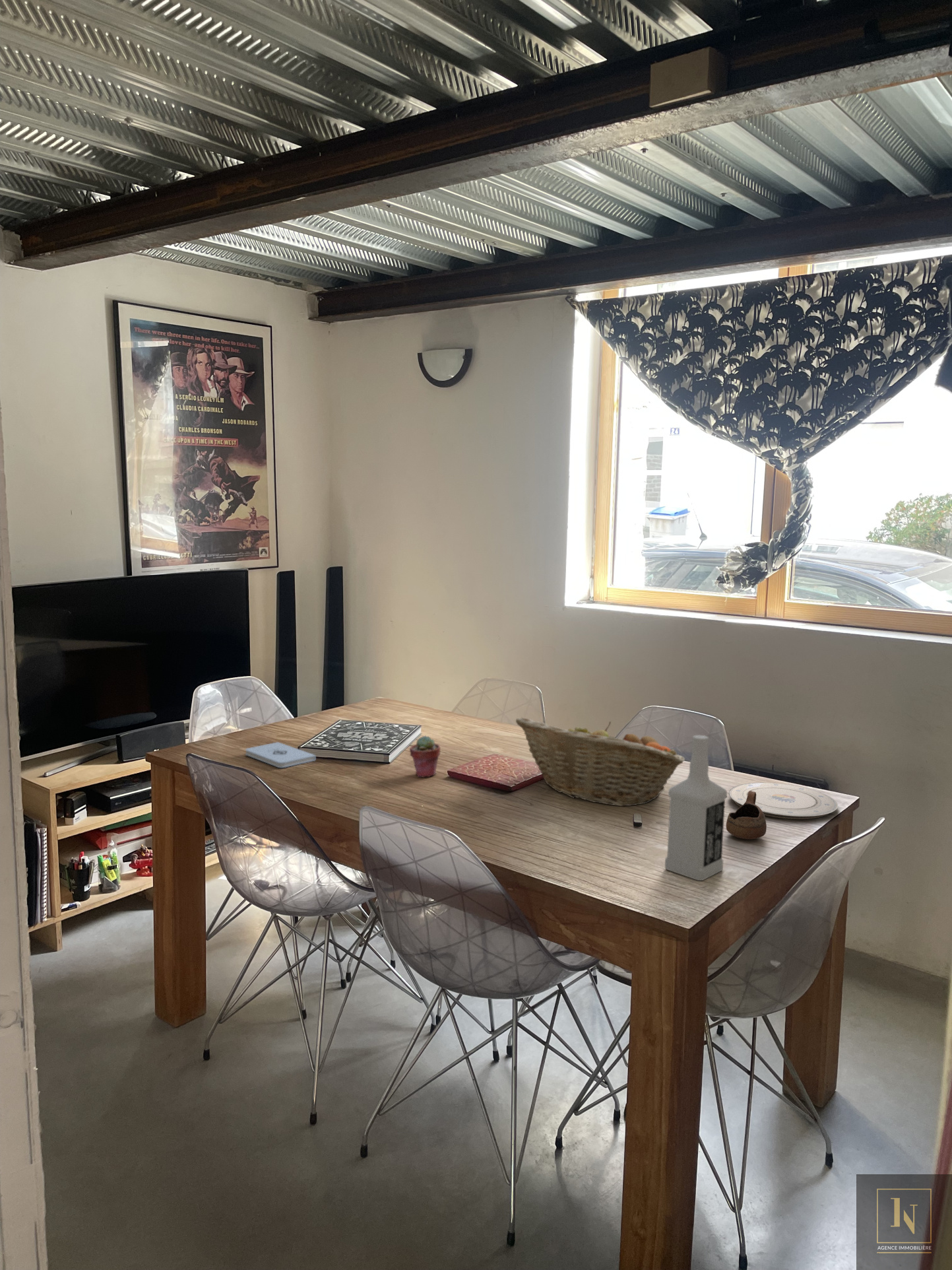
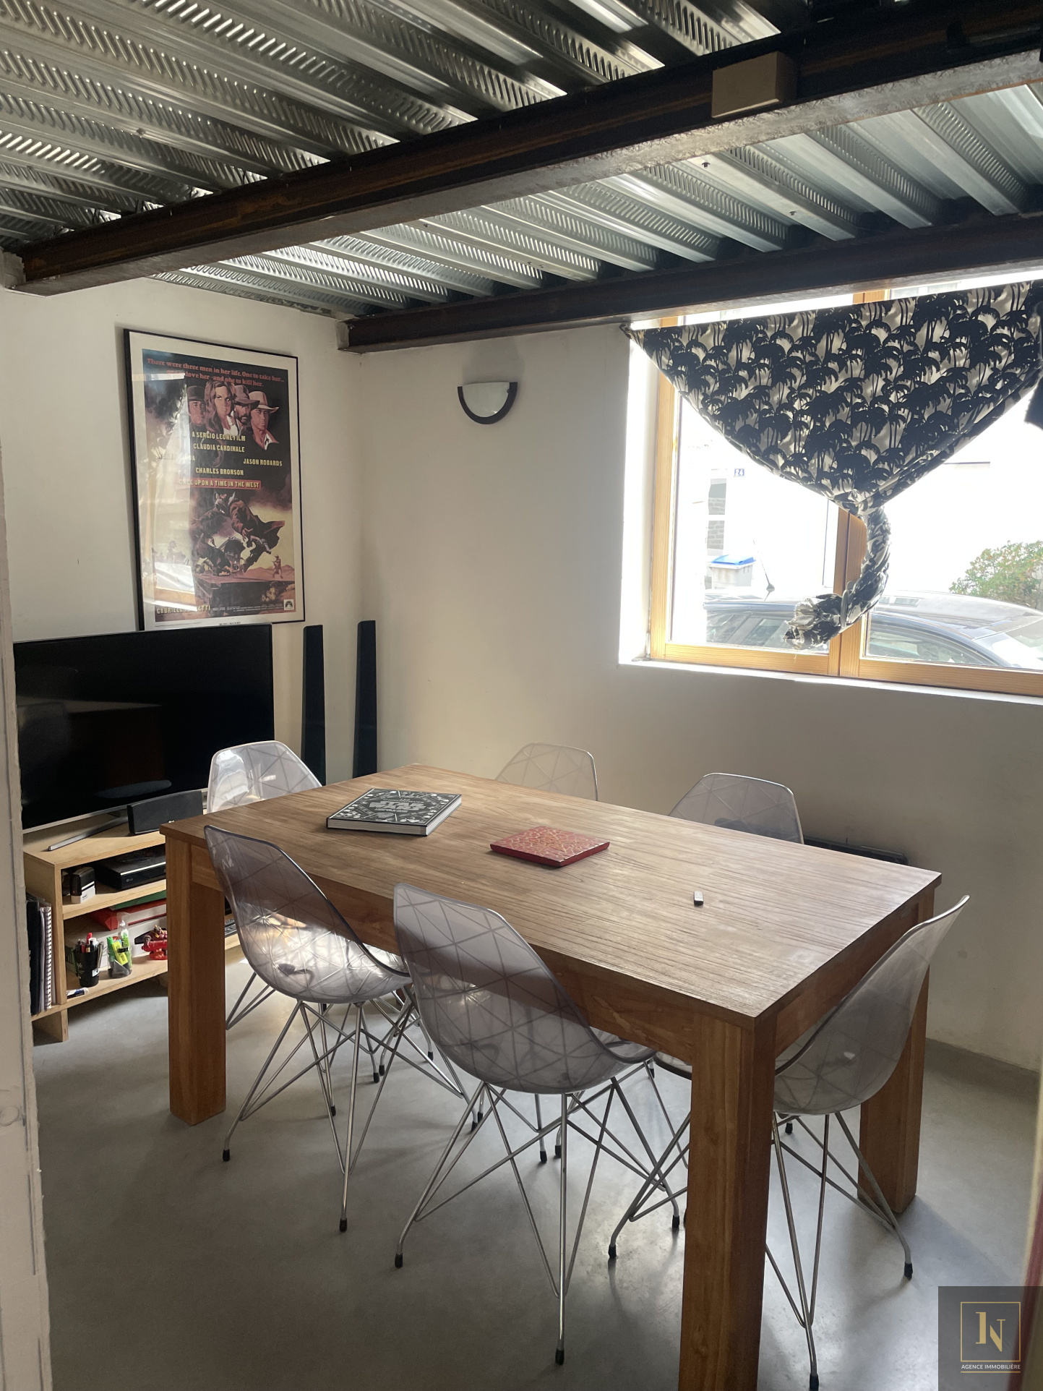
- cup [726,791,767,840]
- potted succulent [409,735,441,778]
- plate [728,782,839,820]
- fruit basket [515,717,685,807]
- notepad [245,741,316,768]
- vodka [664,735,728,881]
